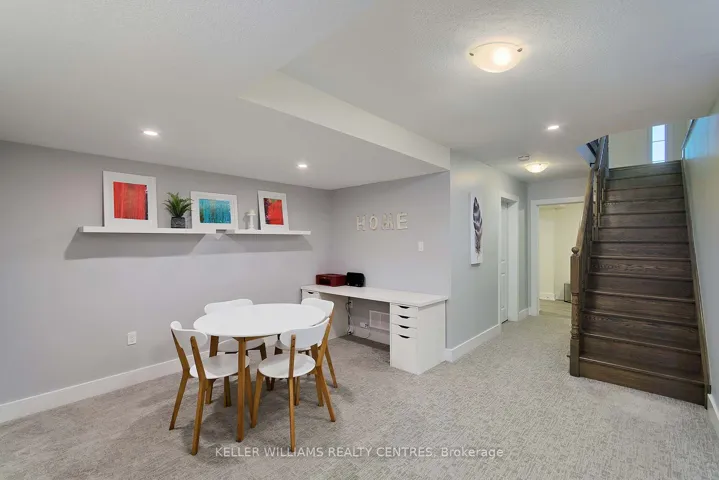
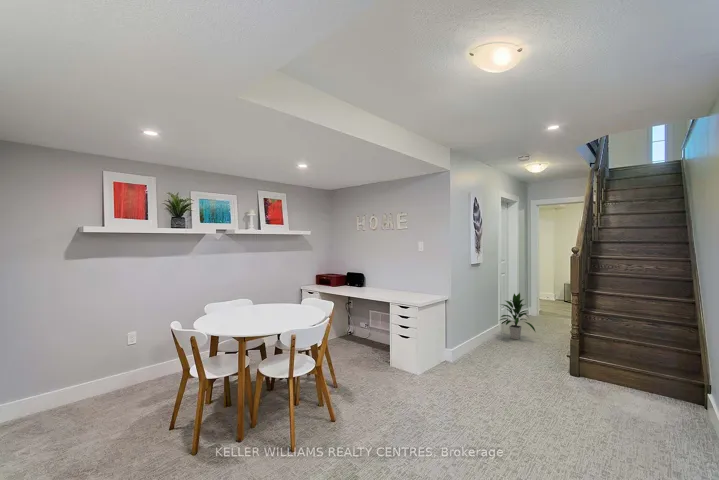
+ indoor plant [498,292,537,340]
